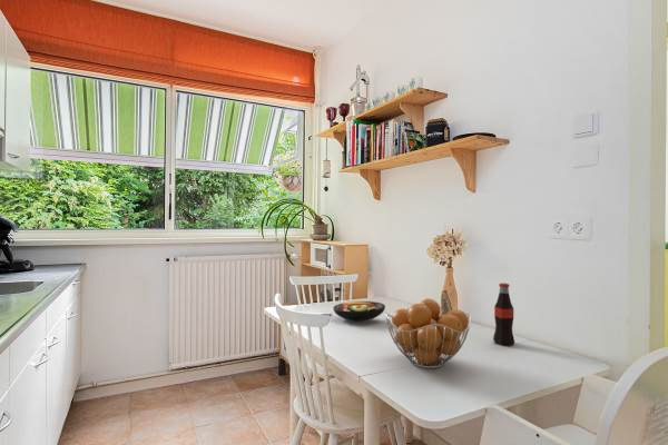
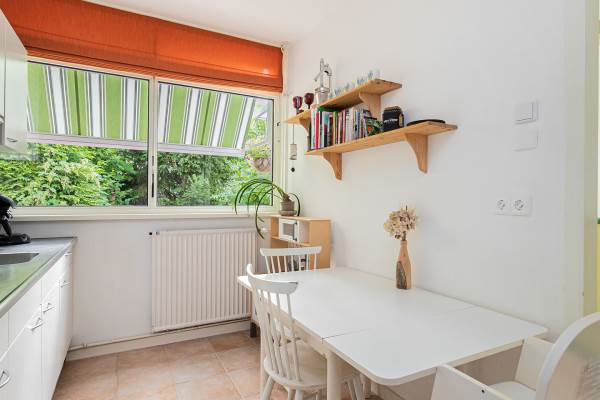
- fruit basket [384,298,472,369]
- bottle [492,283,515,347]
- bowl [332,300,386,323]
